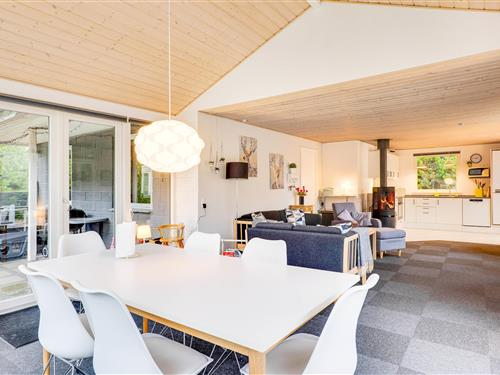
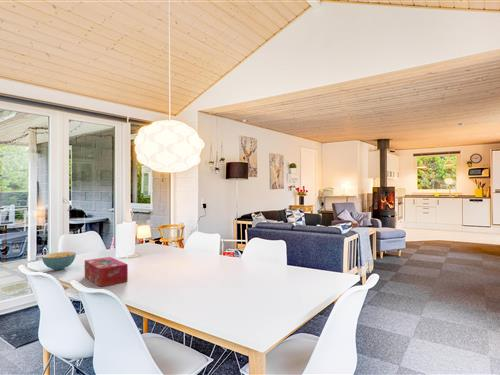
+ tissue box [84,256,129,288]
+ cereal bowl [41,251,77,271]
